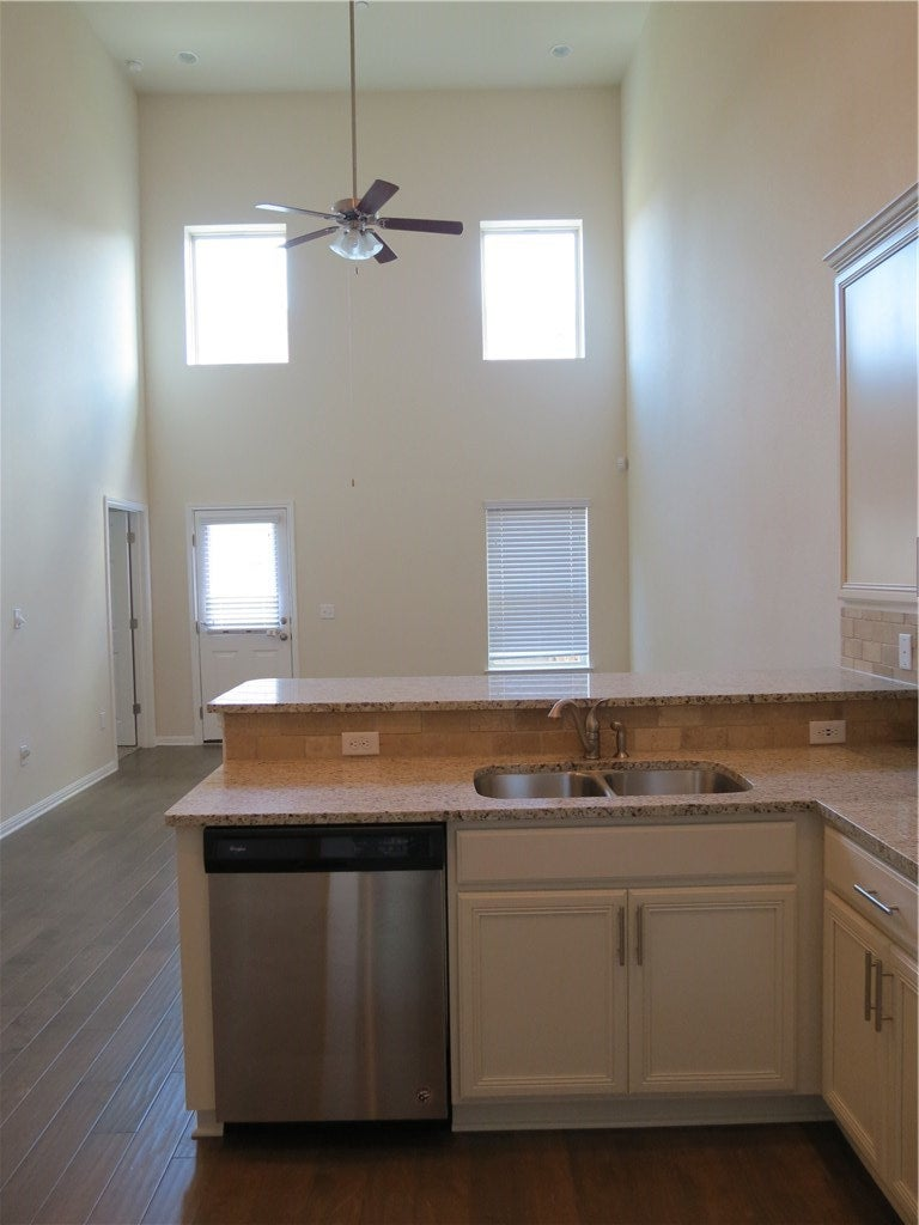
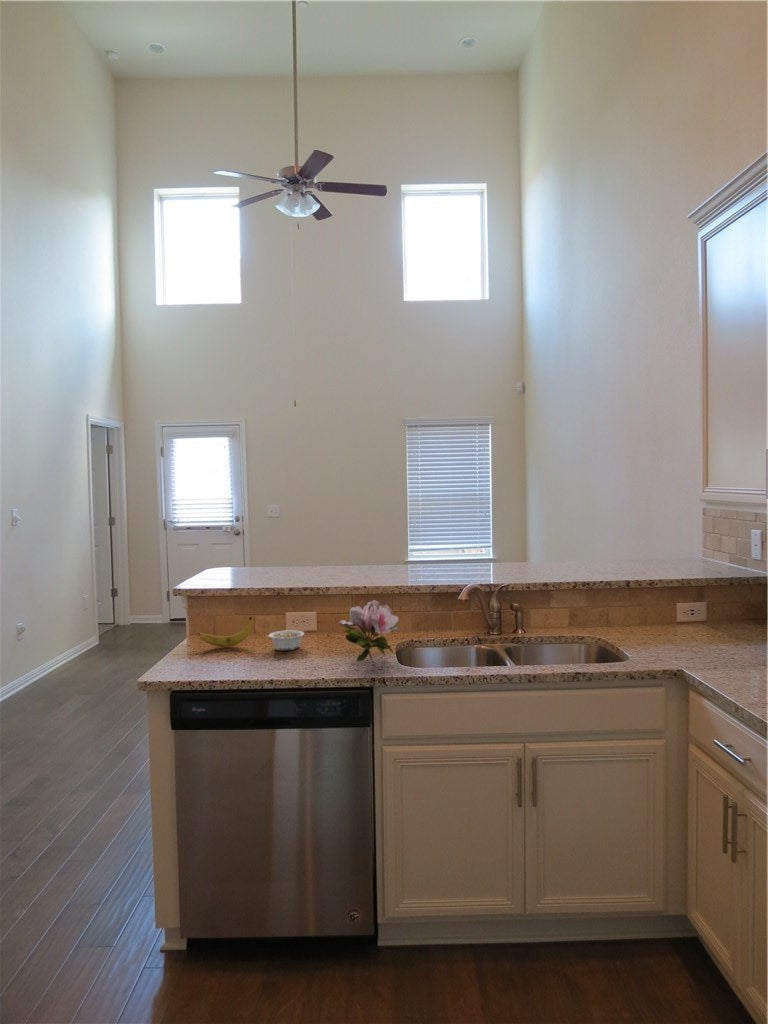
+ flower [337,599,402,663]
+ legume [264,629,305,651]
+ banana [197,616,253,648]
